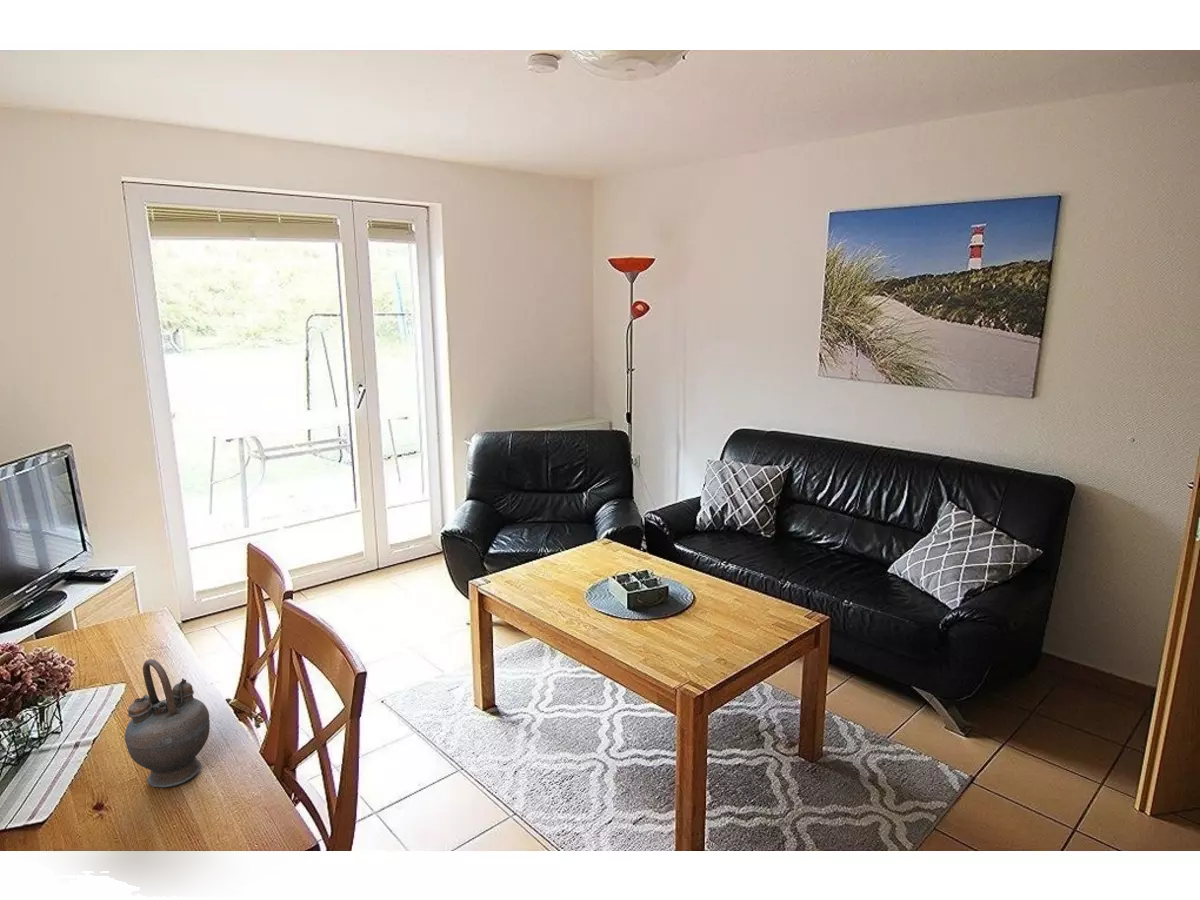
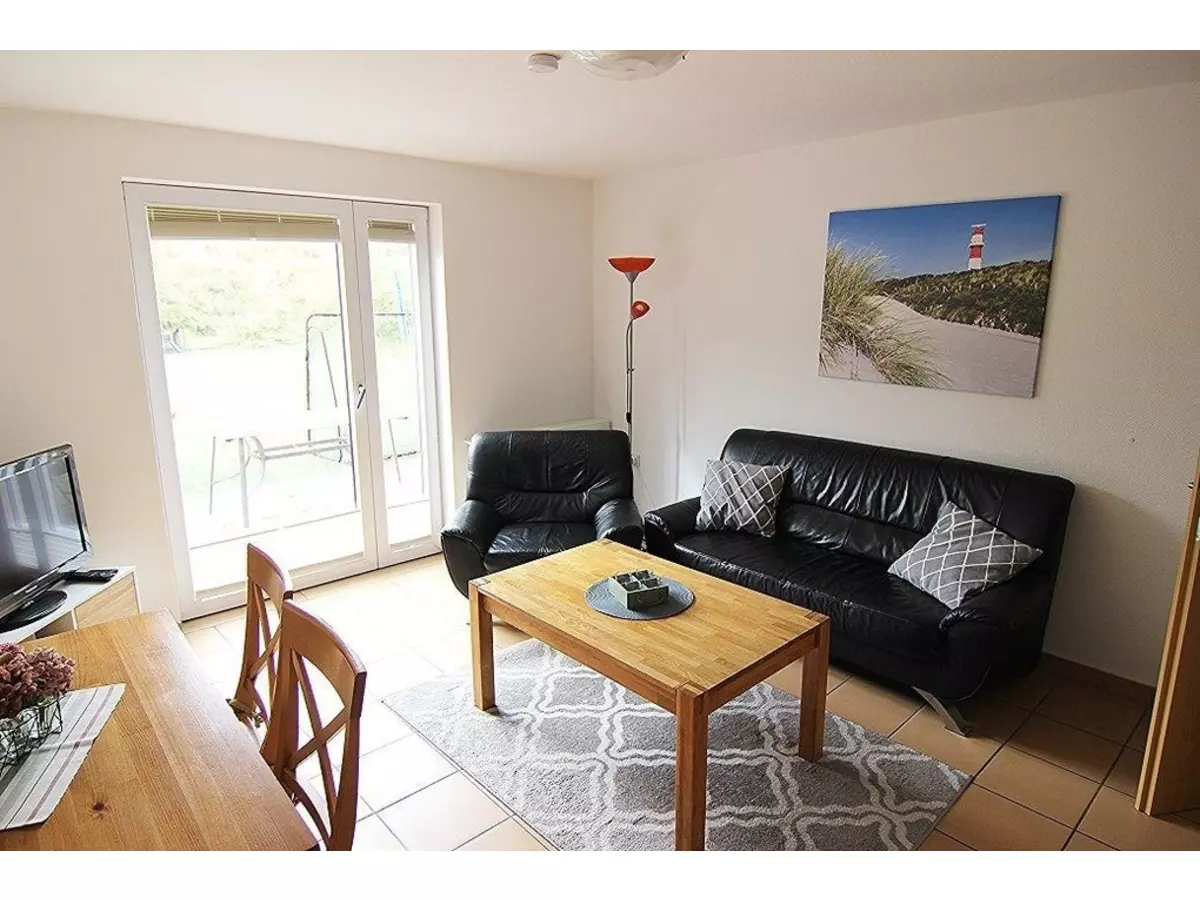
- teapot [124,658,211,788]
